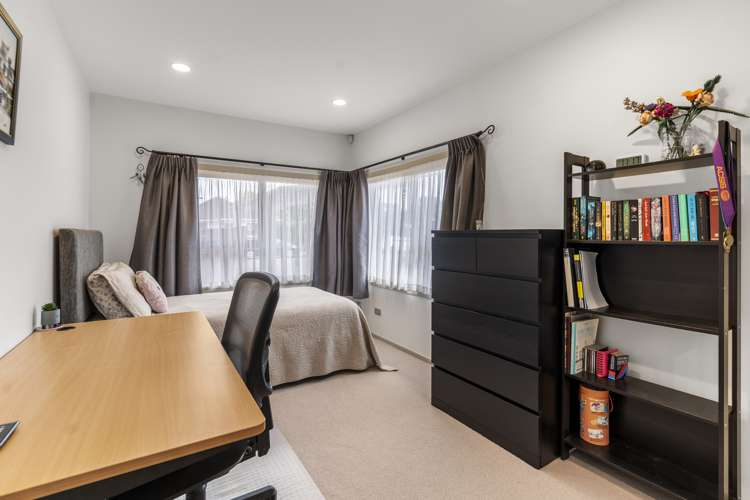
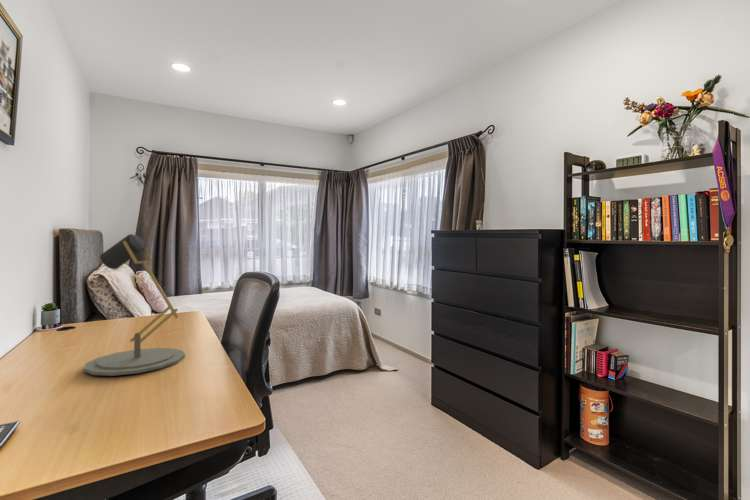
+ desk lamp [83,233,186,377]
